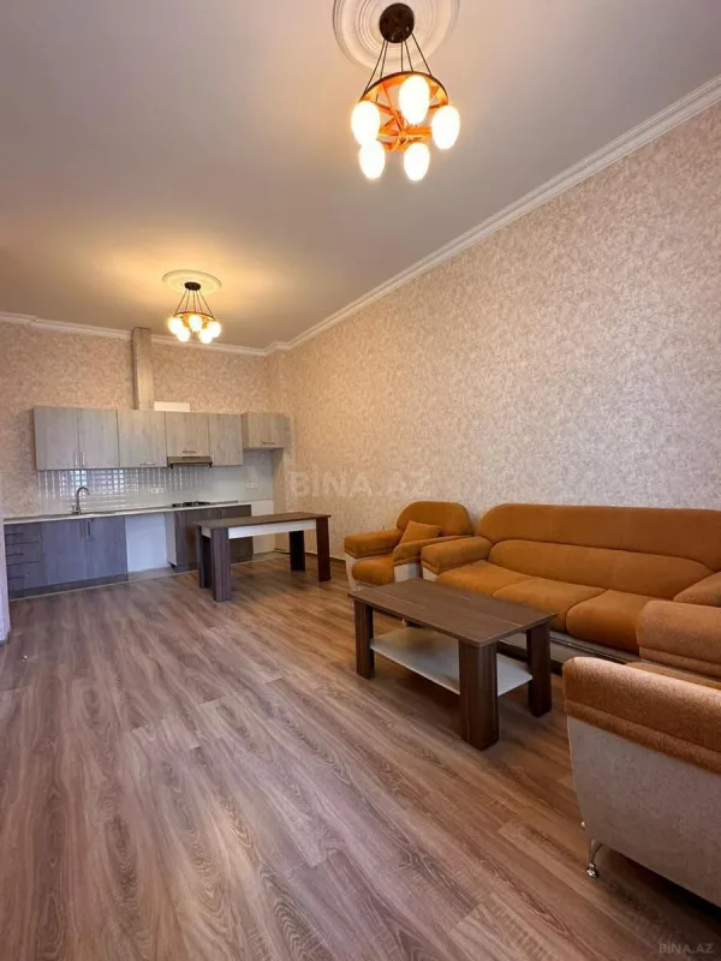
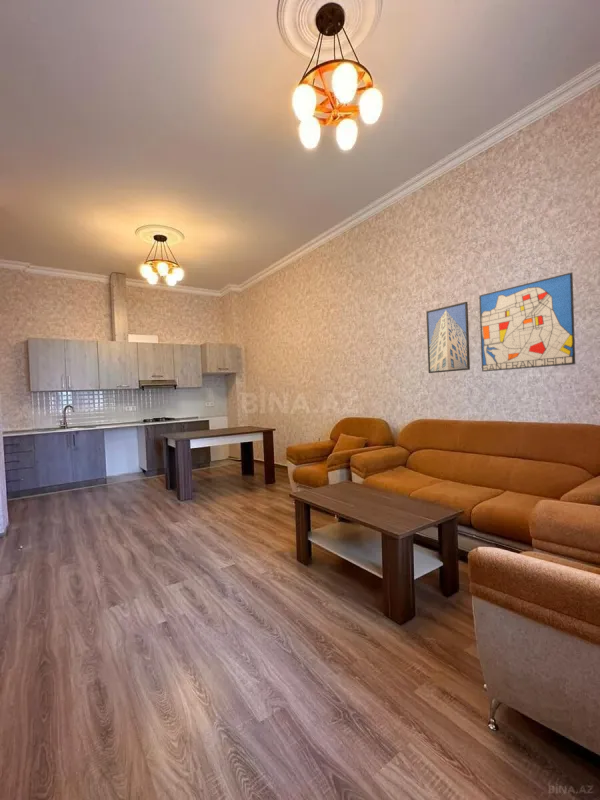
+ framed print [425,301,471,374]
+ wall art [478,271,576,373]
